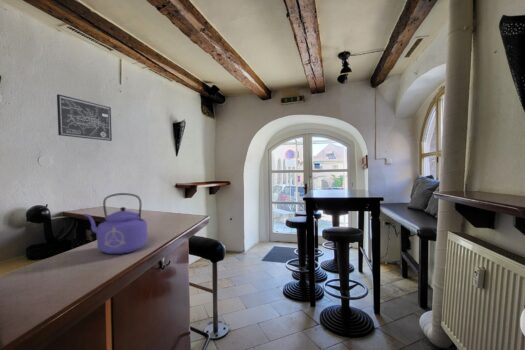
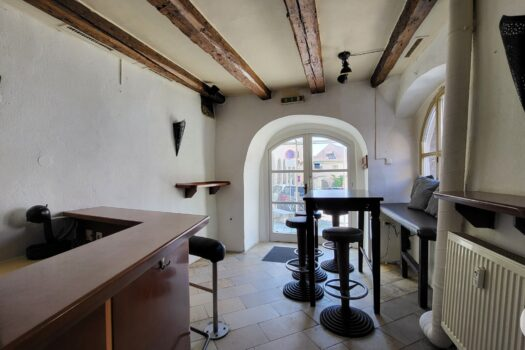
- wall art [56,93,113,142]
- kettle [83,192,148,255]
